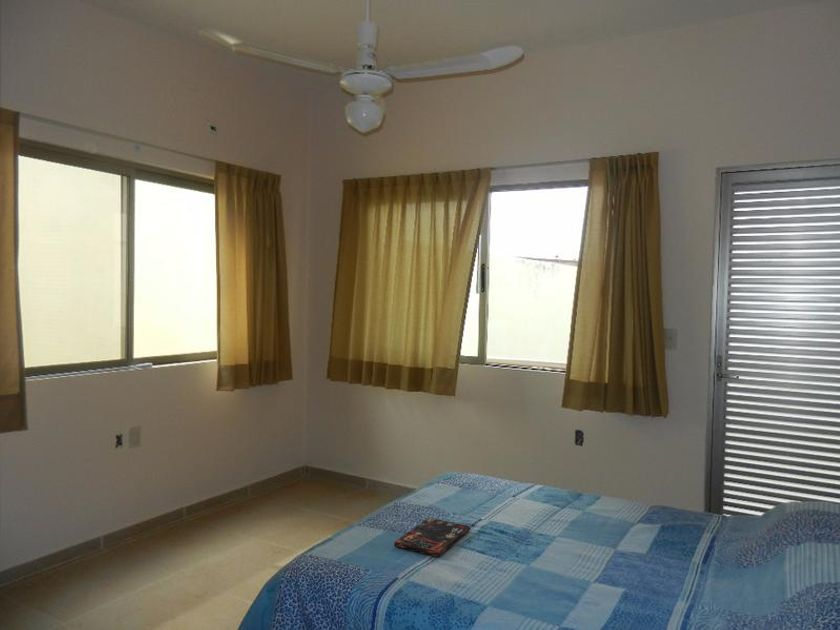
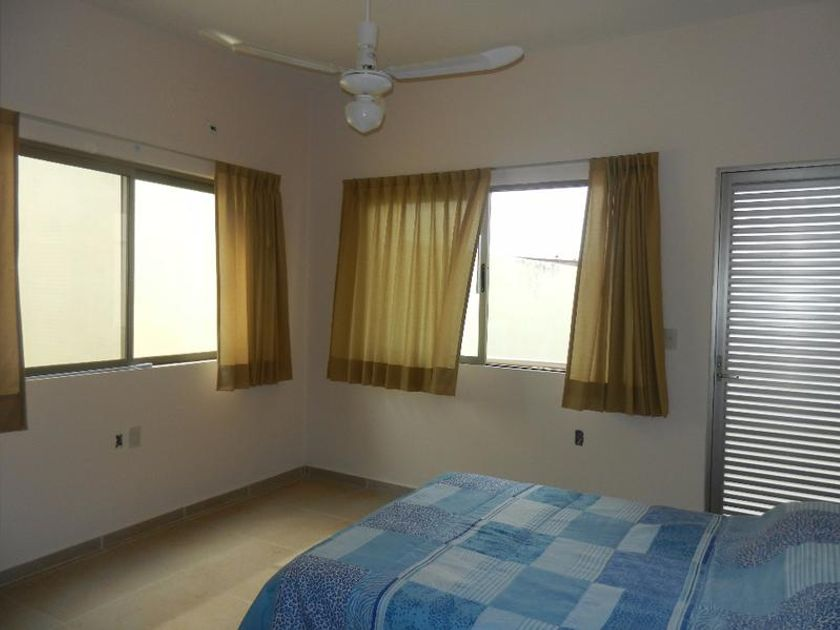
- book [393,517,471,558]
